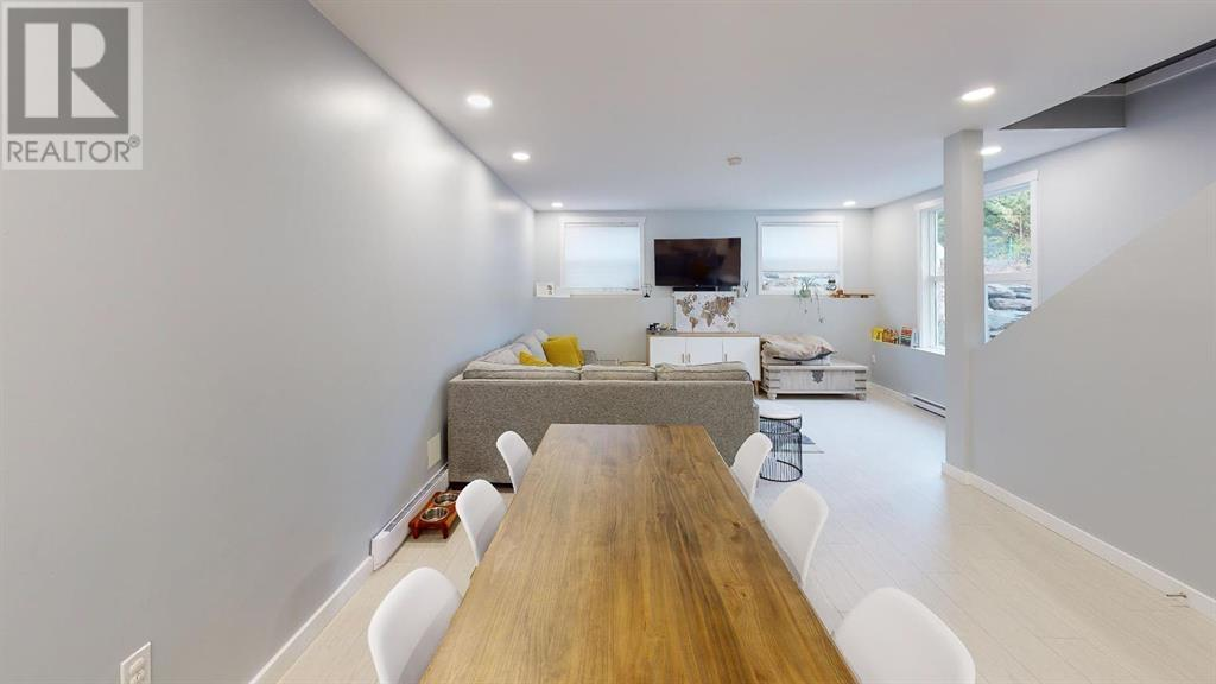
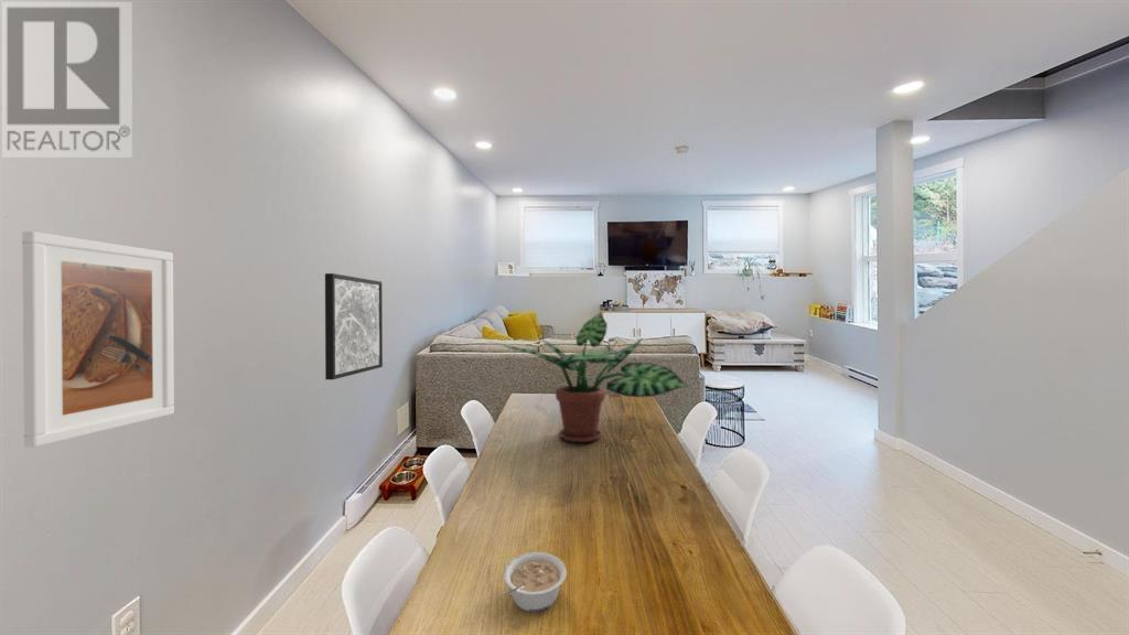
+ wall art [324,272,384,380]
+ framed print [21,230,175,449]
+ legume [503,551,568,613]
+ potted plant [491,312,688,443]
